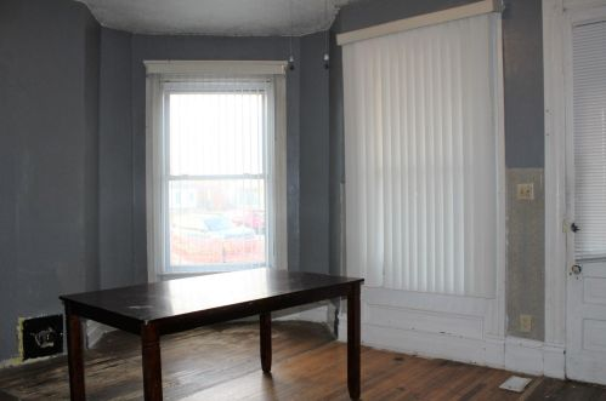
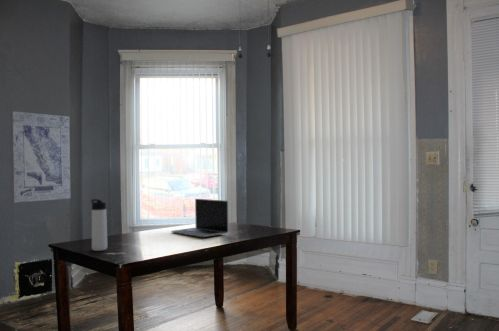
+ laptop [171,198,229,238]
+ wall art [10,110,72,204]
+ thermos bottle [90,198,108,252]
